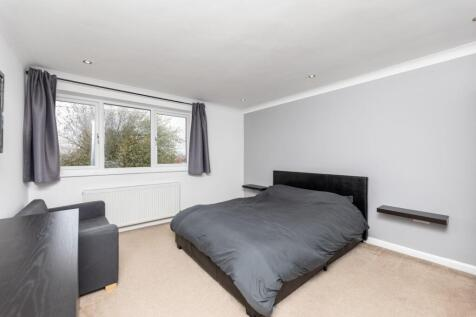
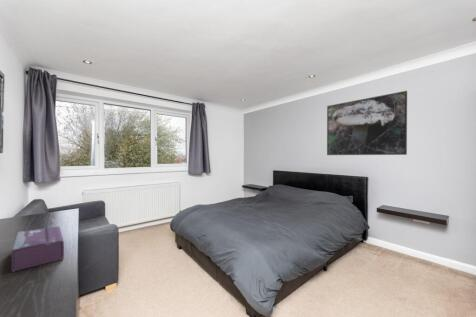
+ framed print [326,90,408,156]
+ tissue box [11,225,65,273]
